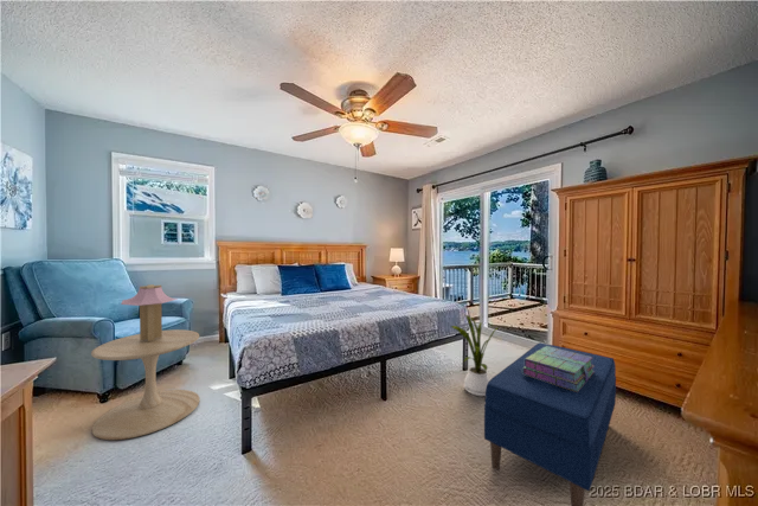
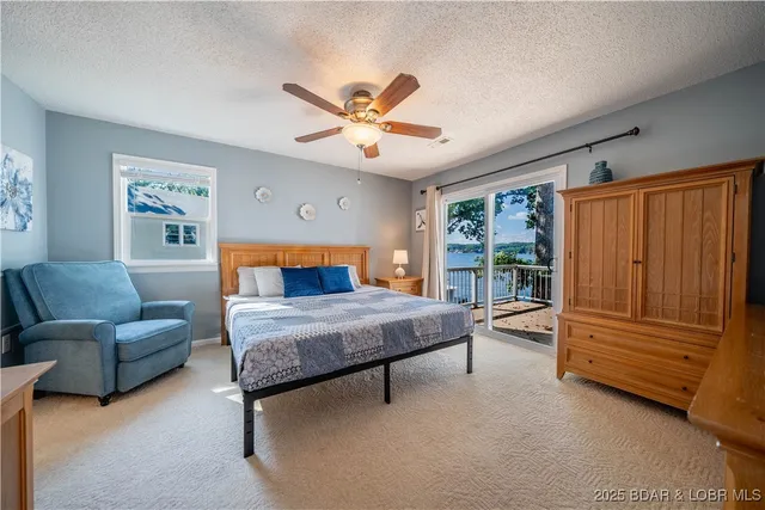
- stack of books [522,346,595,392]
- bench [483,341,617,506]
- house plant [450,314,500,397]
- side table [90,328,201,441]
- table lamp [120,283,179,341]
